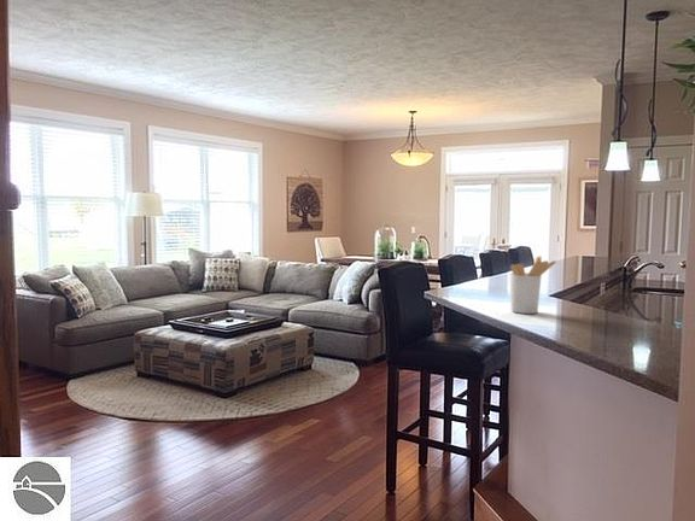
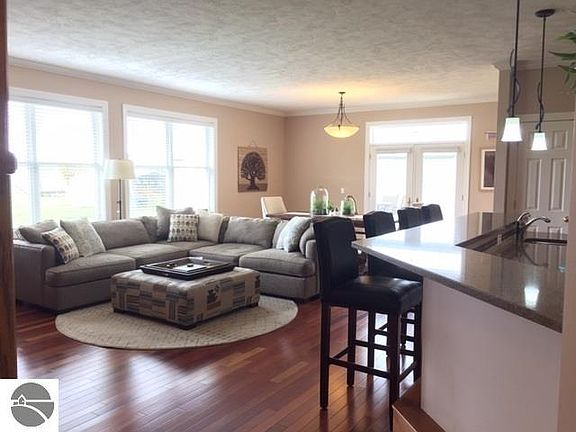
- utensil holder [509,254,557,315]
